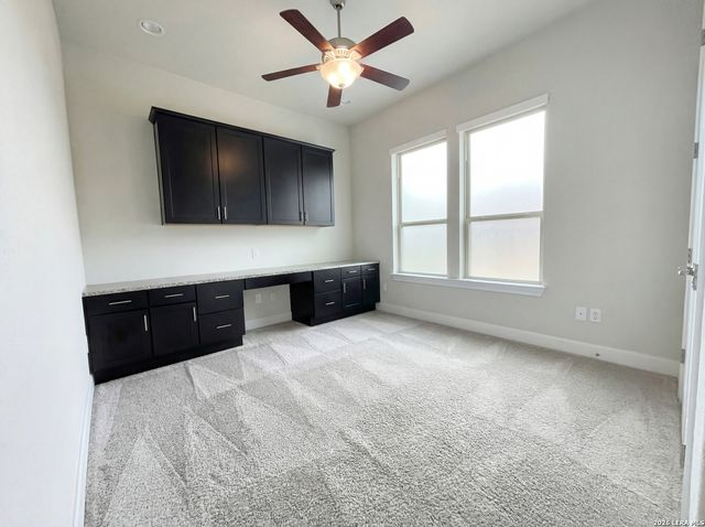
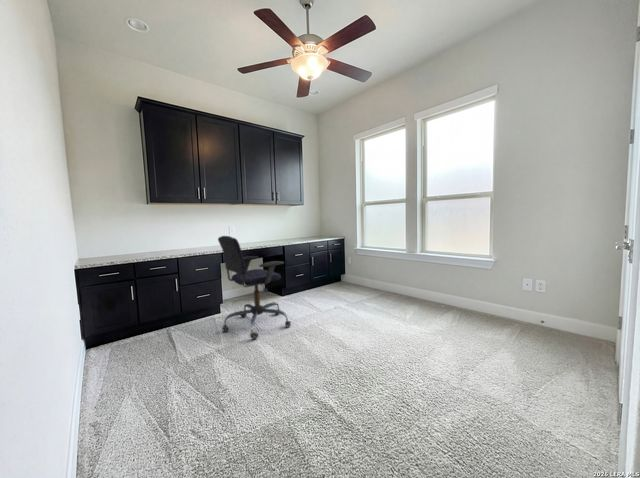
+ office chair [217,235,292,341]
